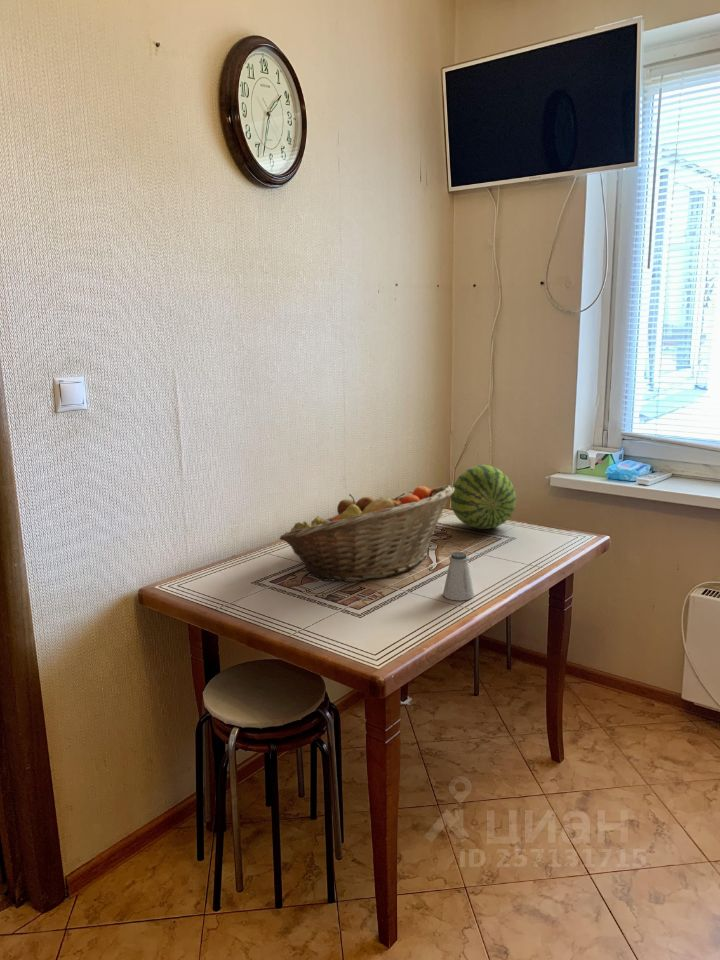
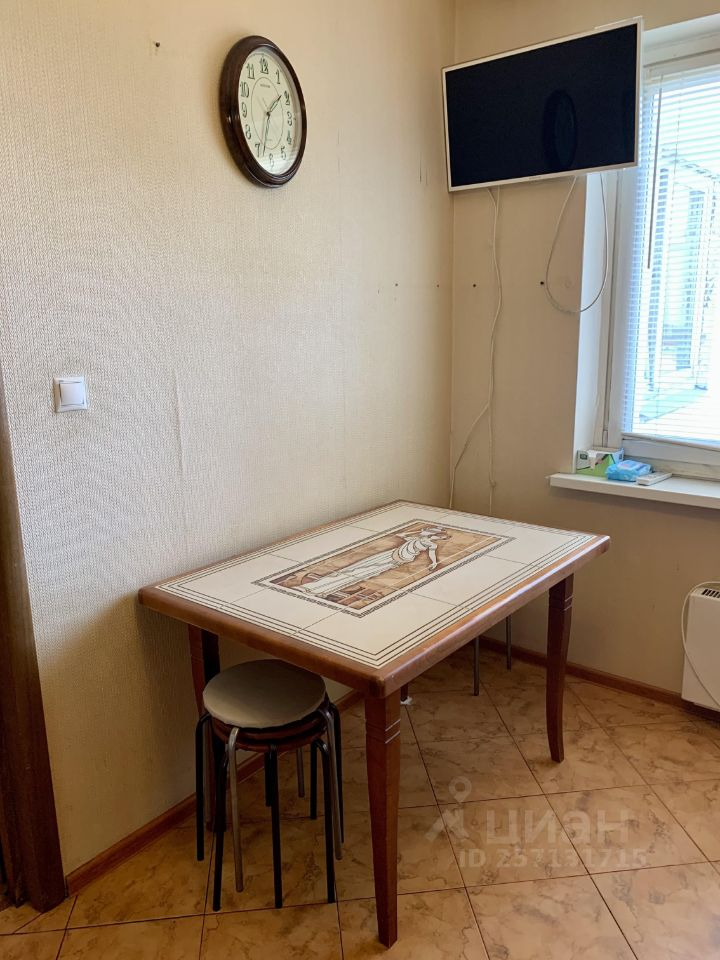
- fruit [450,464,517,530]
- saltshaker [442,551,475,602]
- fruit basket [278,485,455,583]
